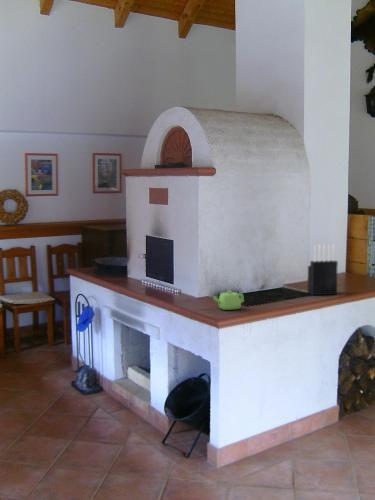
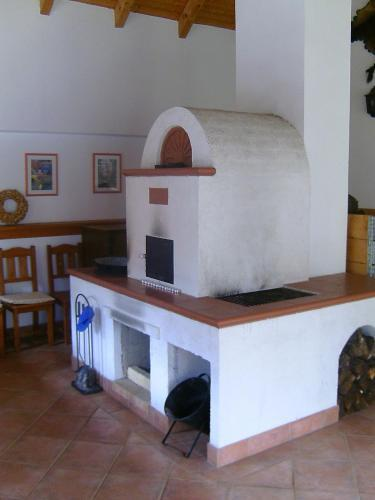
- knife block [307,243,339,296]
- teapot [212,290,245,311]
